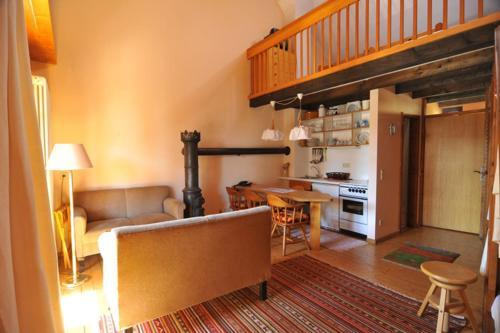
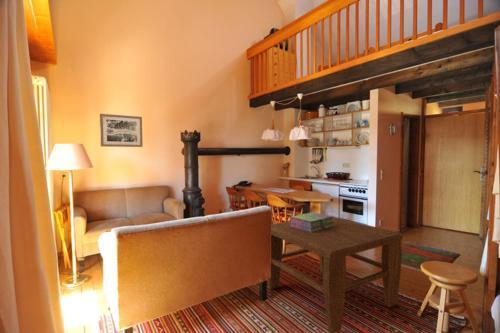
+ wall art [99,113,144,148]
+ coffee table [267,216,404,333]
+ stack of books [289,211,335,232]
